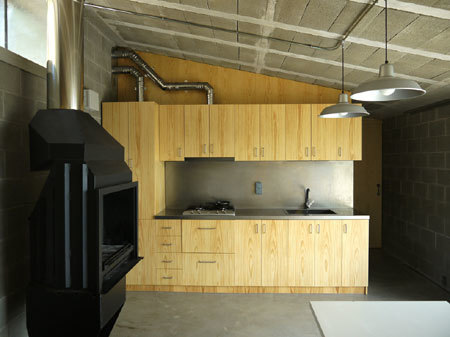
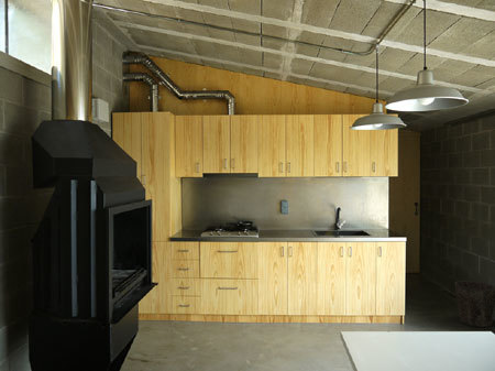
+ waste bin [453,280,495,328]
